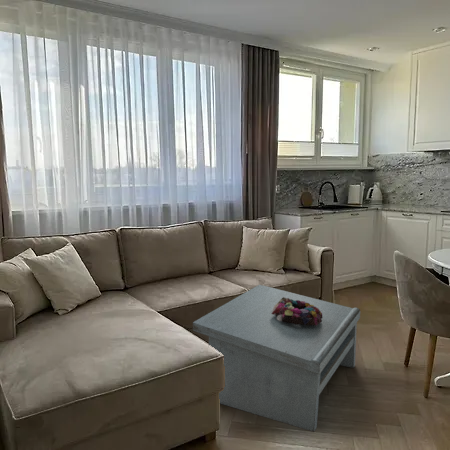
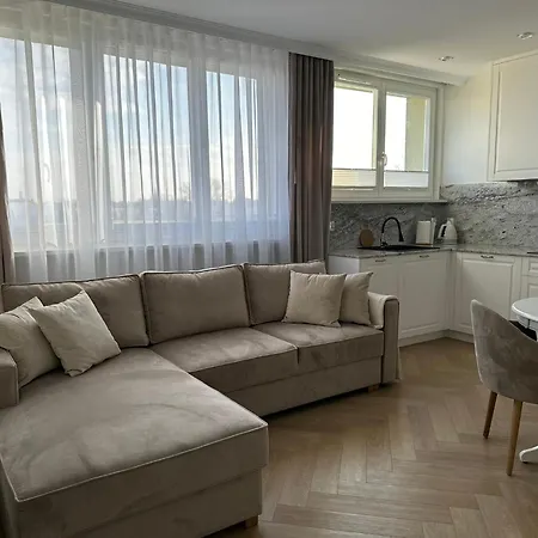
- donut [271,297,322,325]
- coffee table [192,284,361,433]
